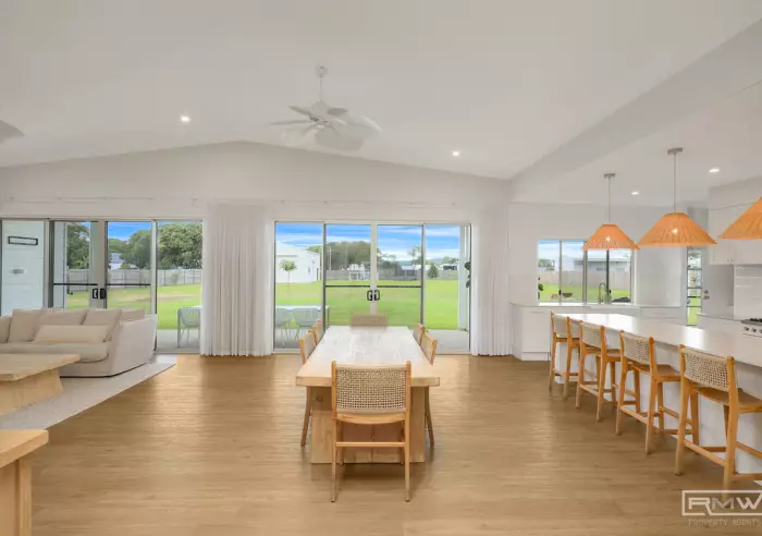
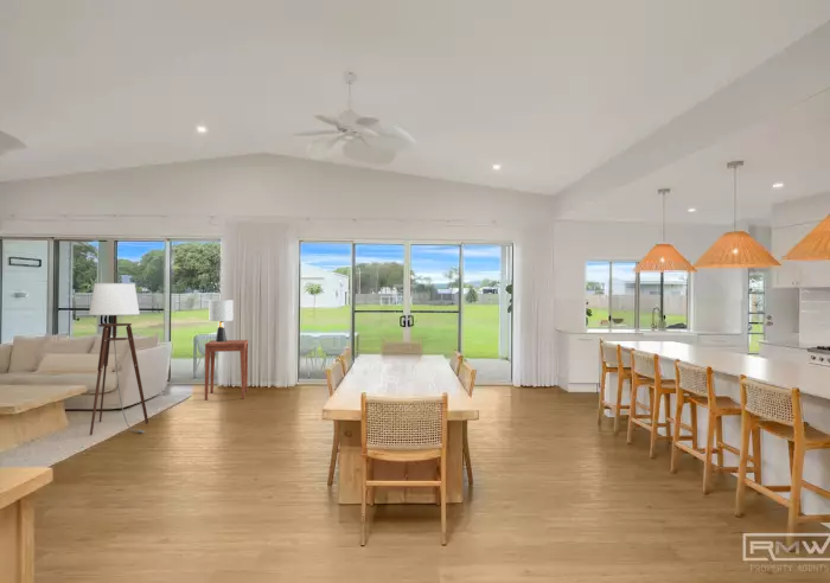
+ side table [204,339,249,402]
+ lamp [209,299,235,341]
+ floor lamp [88,282,149,436]
